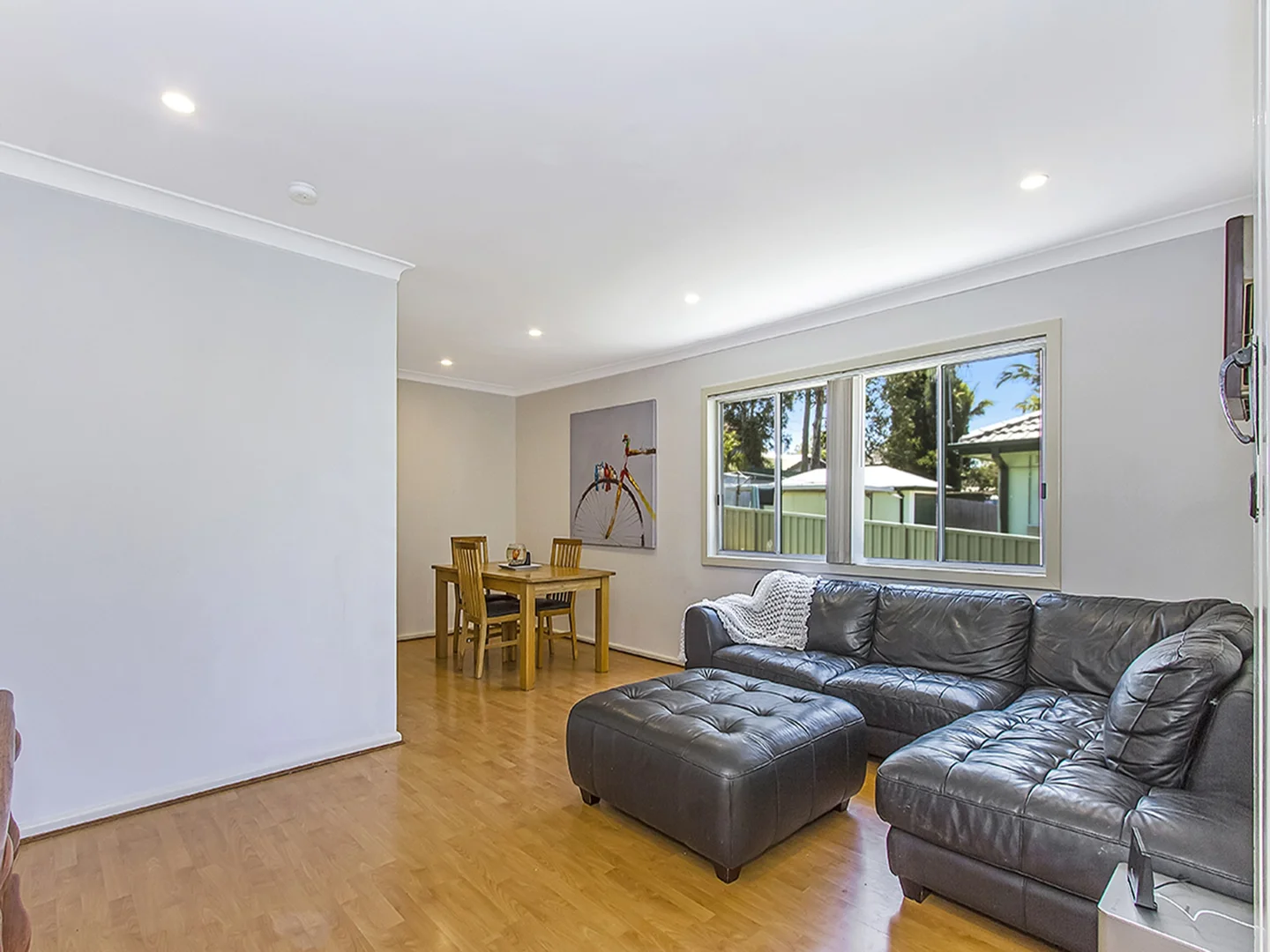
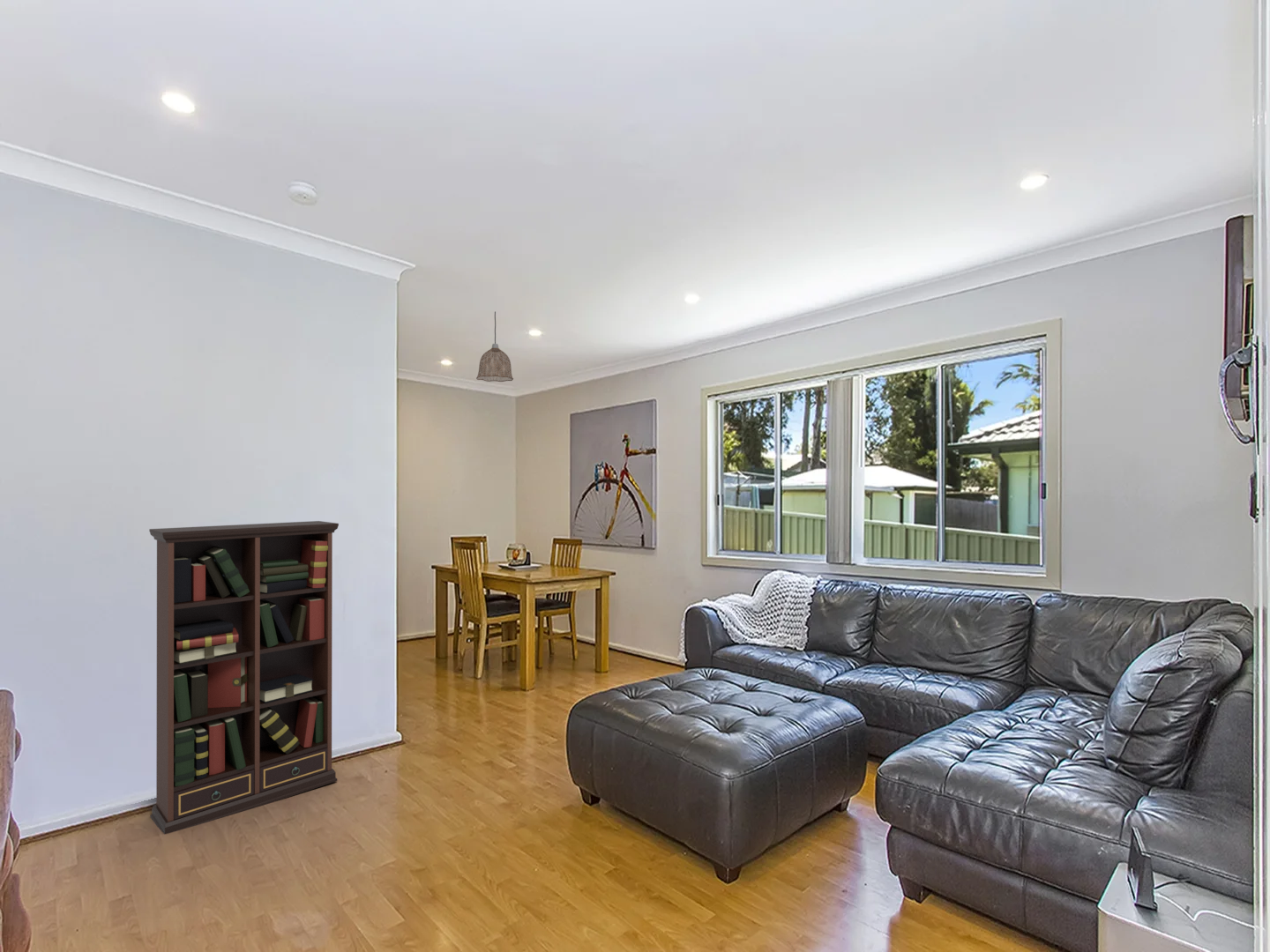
+ pendant lamp [475,311,514,383]
+ bookcase [148,520,340,835]
